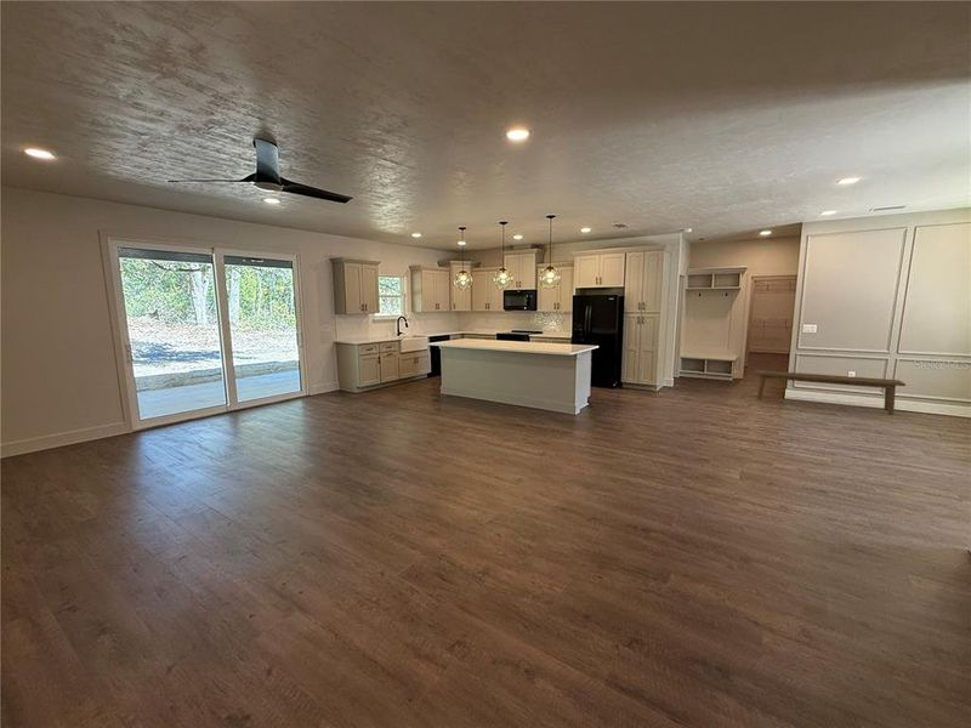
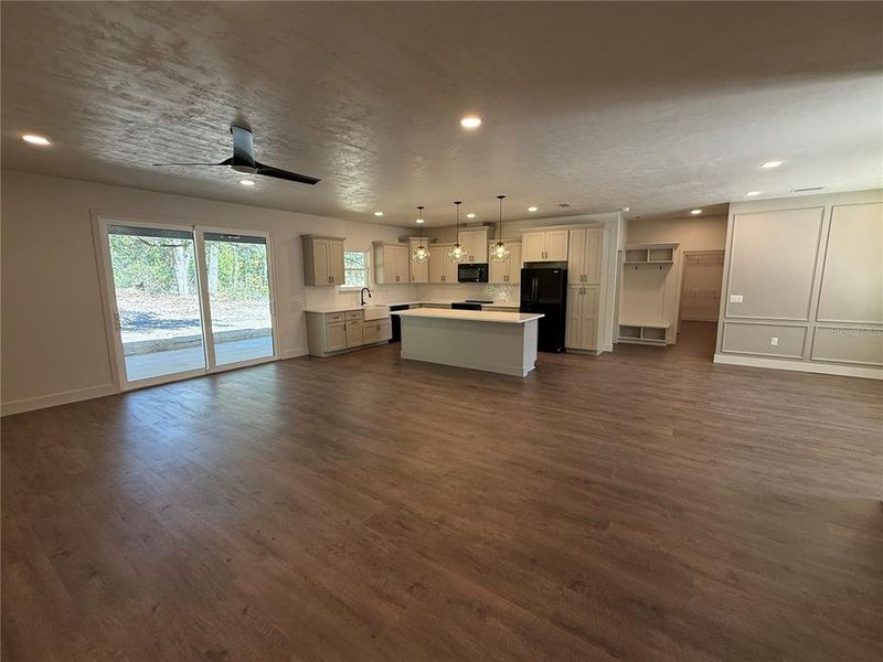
- bench [753,369,907,415]
